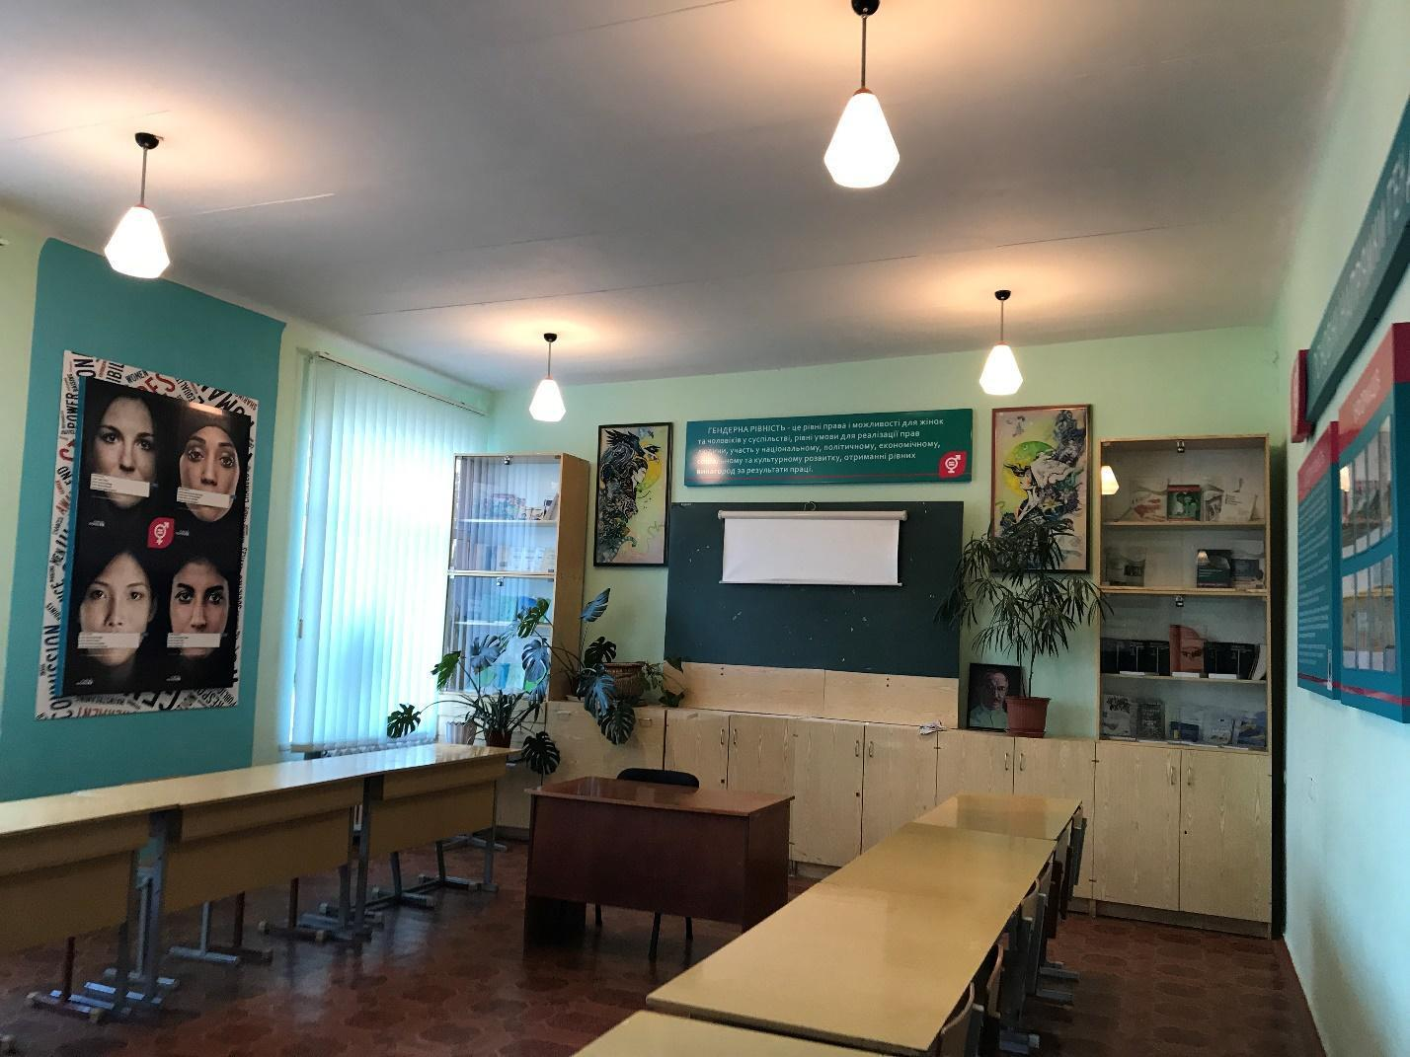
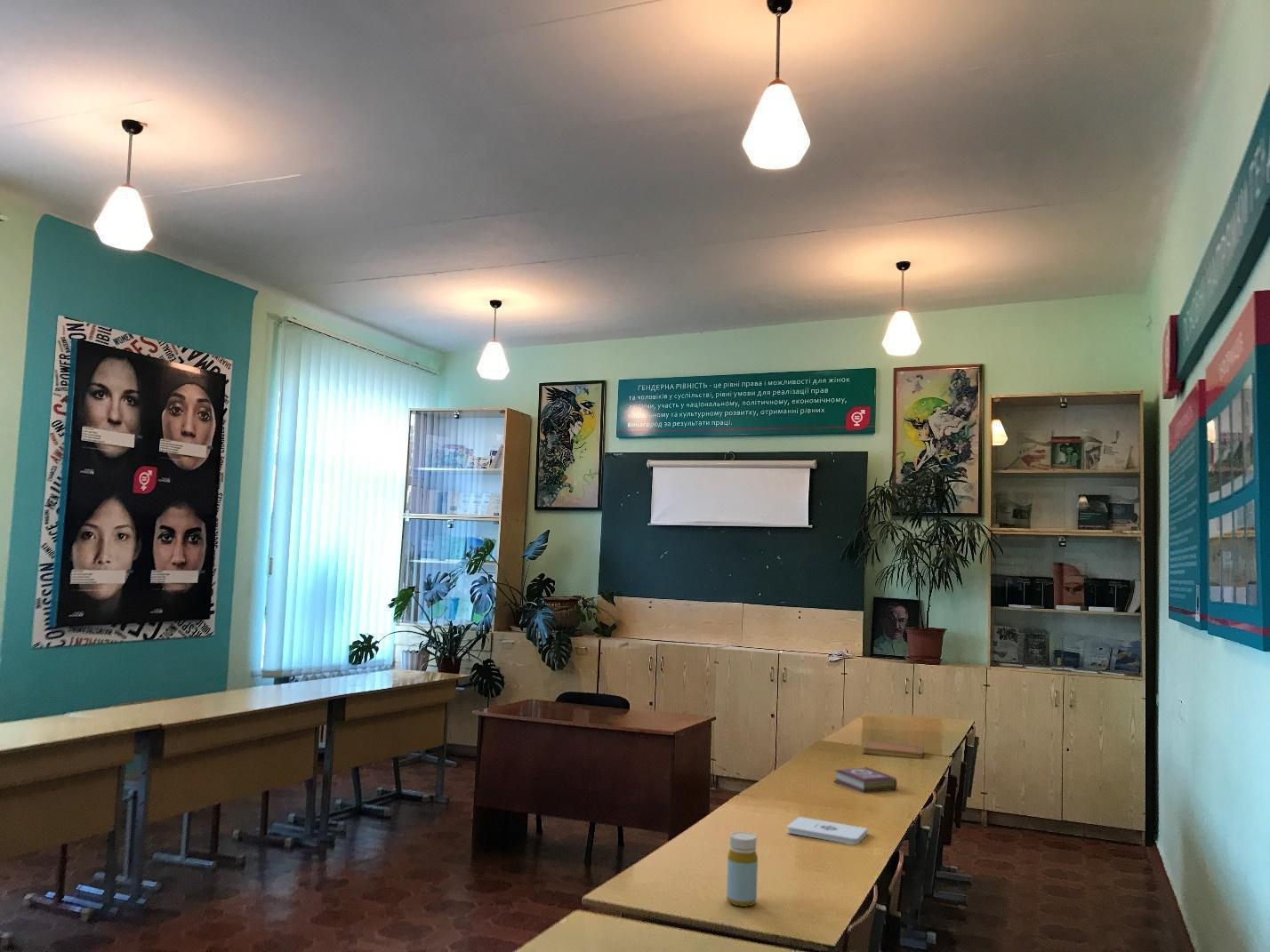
+ bottle [726,831,759,908]
+ notepad [786,816,868,845]
+ book [833,766,897,794]
+ notebook [862,740,924,759]
